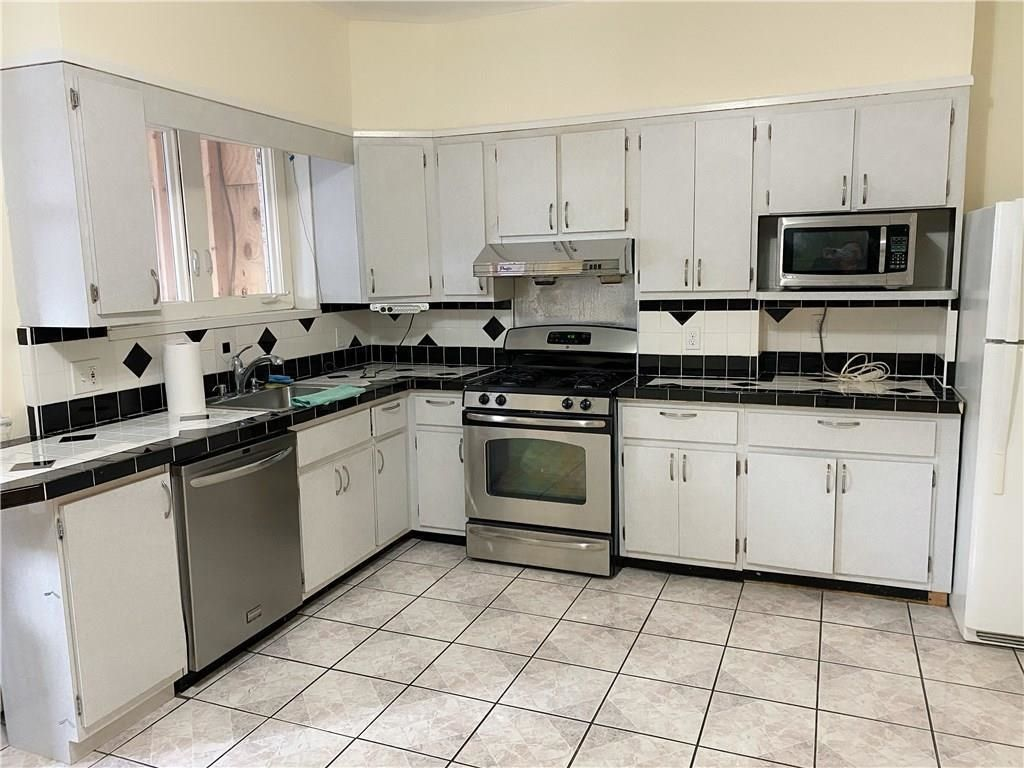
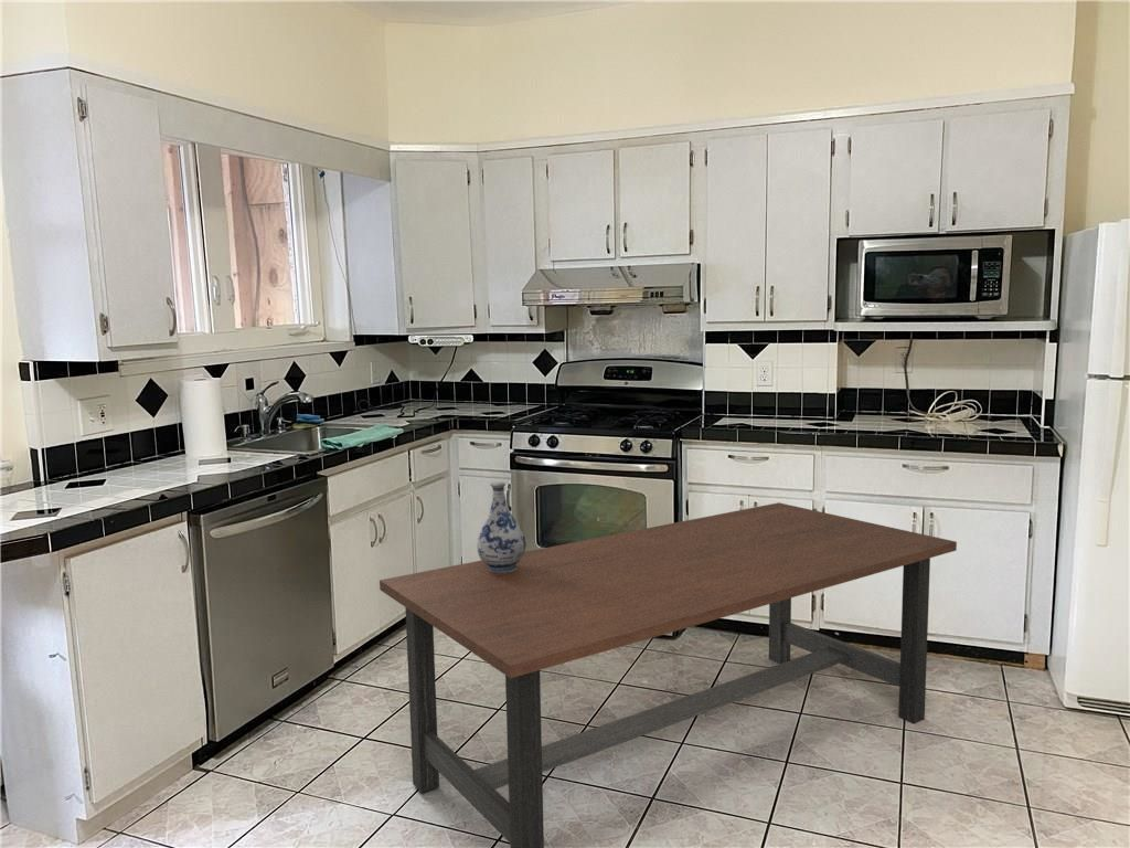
+ dining table [379,501,958,848]
+ vase [476,481,527,573]
